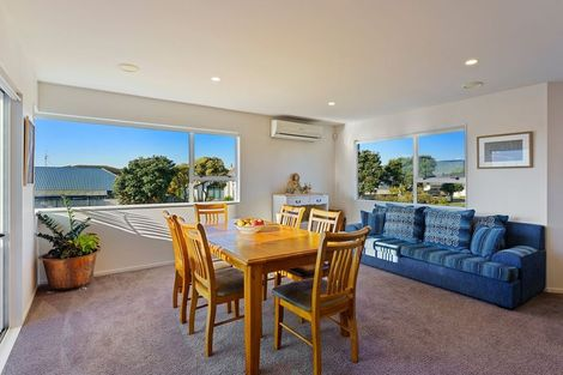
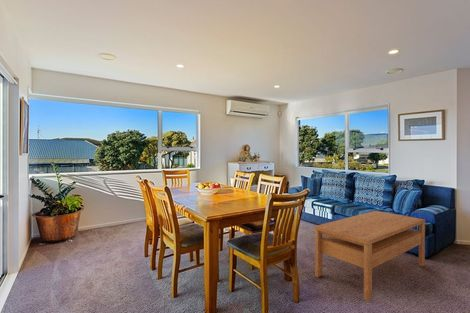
+ coffee table [314,210,426,302]
